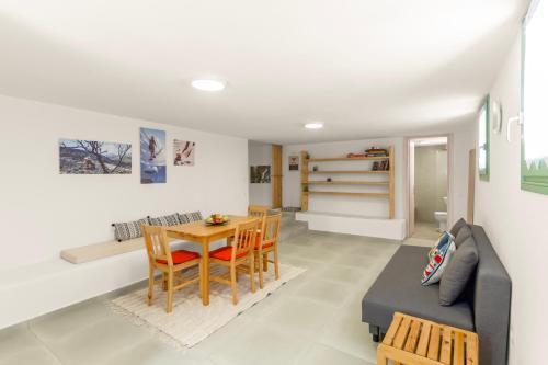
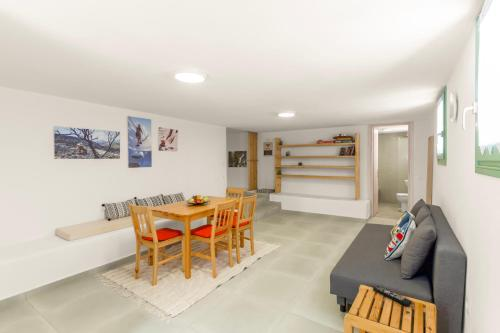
+ remote control [372,285,413,307]
